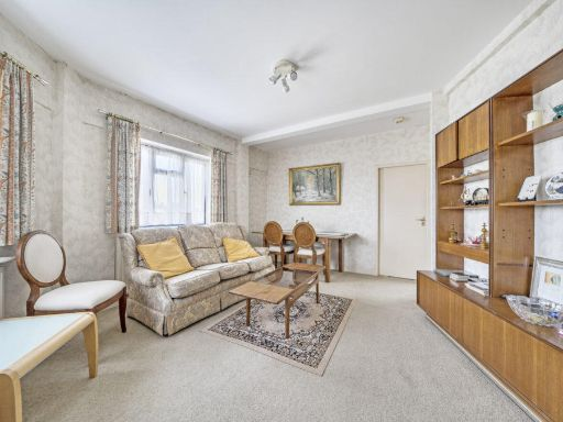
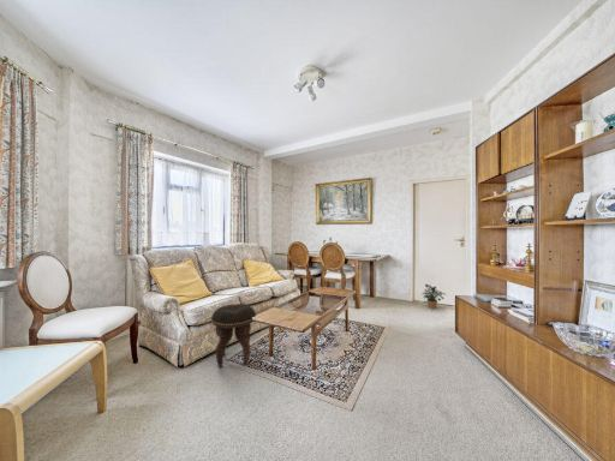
+ footstool [210,303,257,369]
+ potted plant [422,283,446,310]
